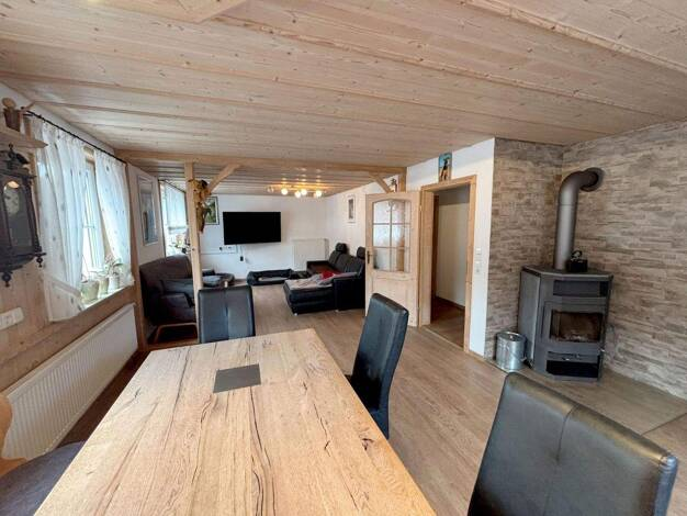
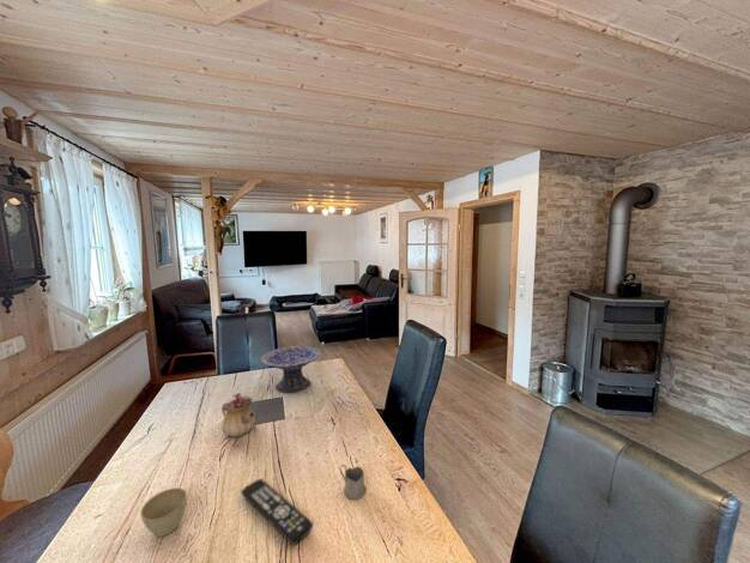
+ flower pot [139,486,188,538]
+ decorative bowl [260,345,322,393]
+ tea glass holder [338,464,367,501]
+ teapot [220,392,256,438]
+ remote control [240,478,314,546]
